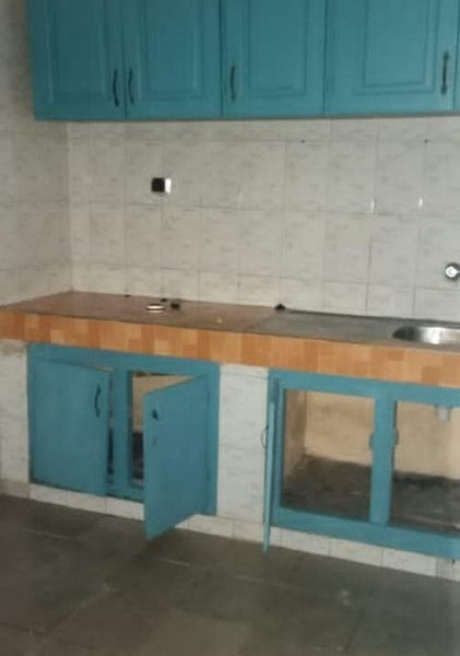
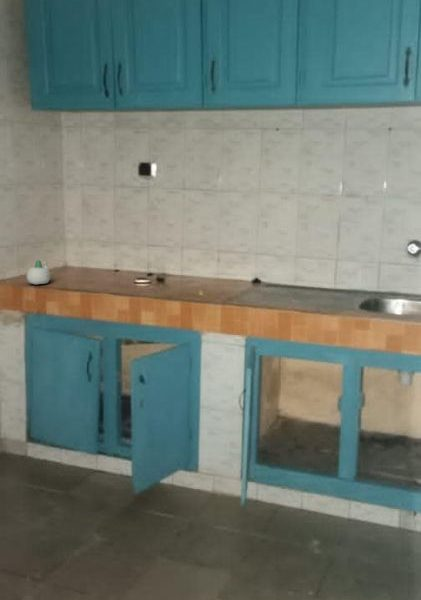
+ succulent planter [25,259,51,286]
